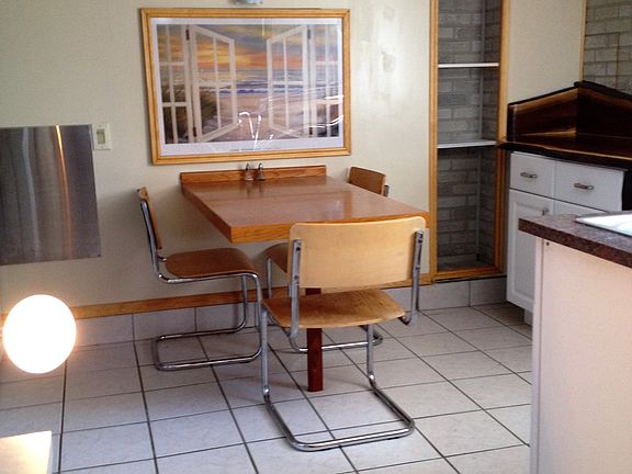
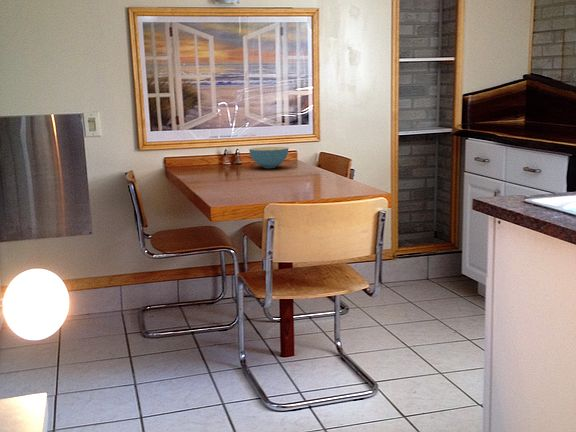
+ cereal bowl [248,146,289,169]
